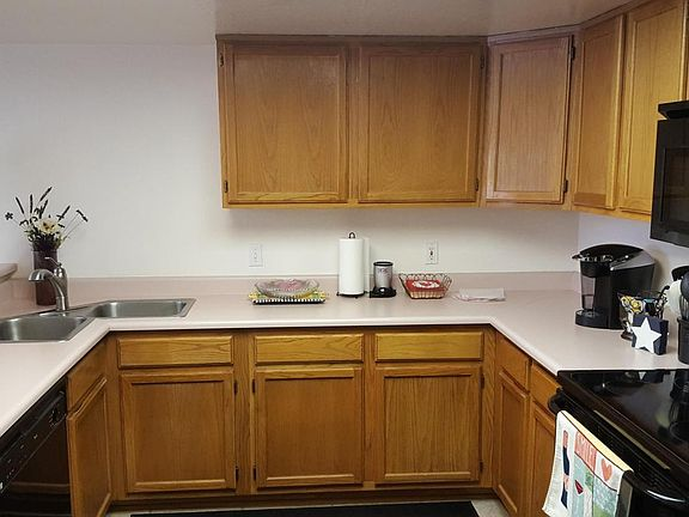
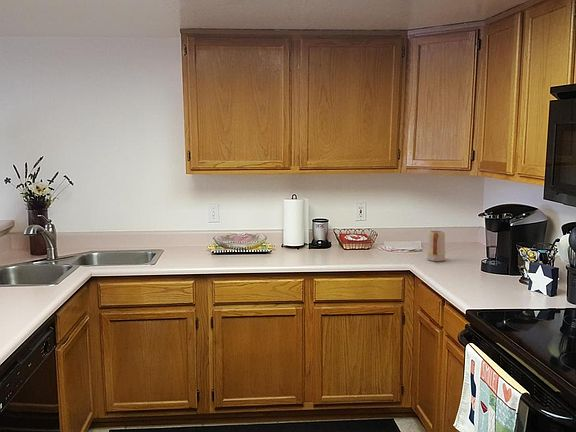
+ mug [426,230,446,262]
